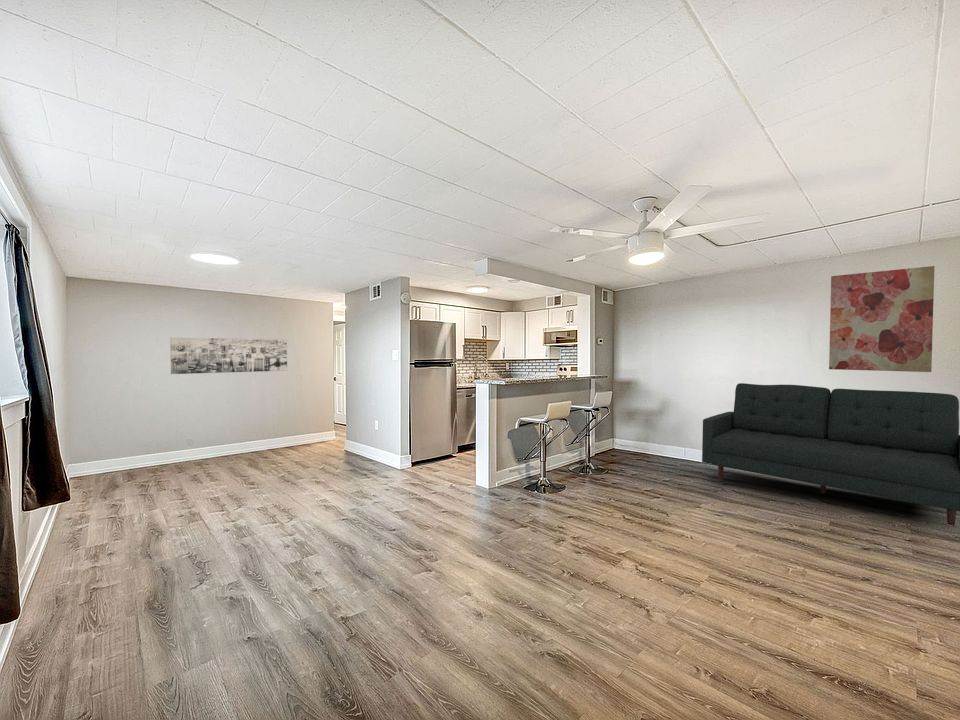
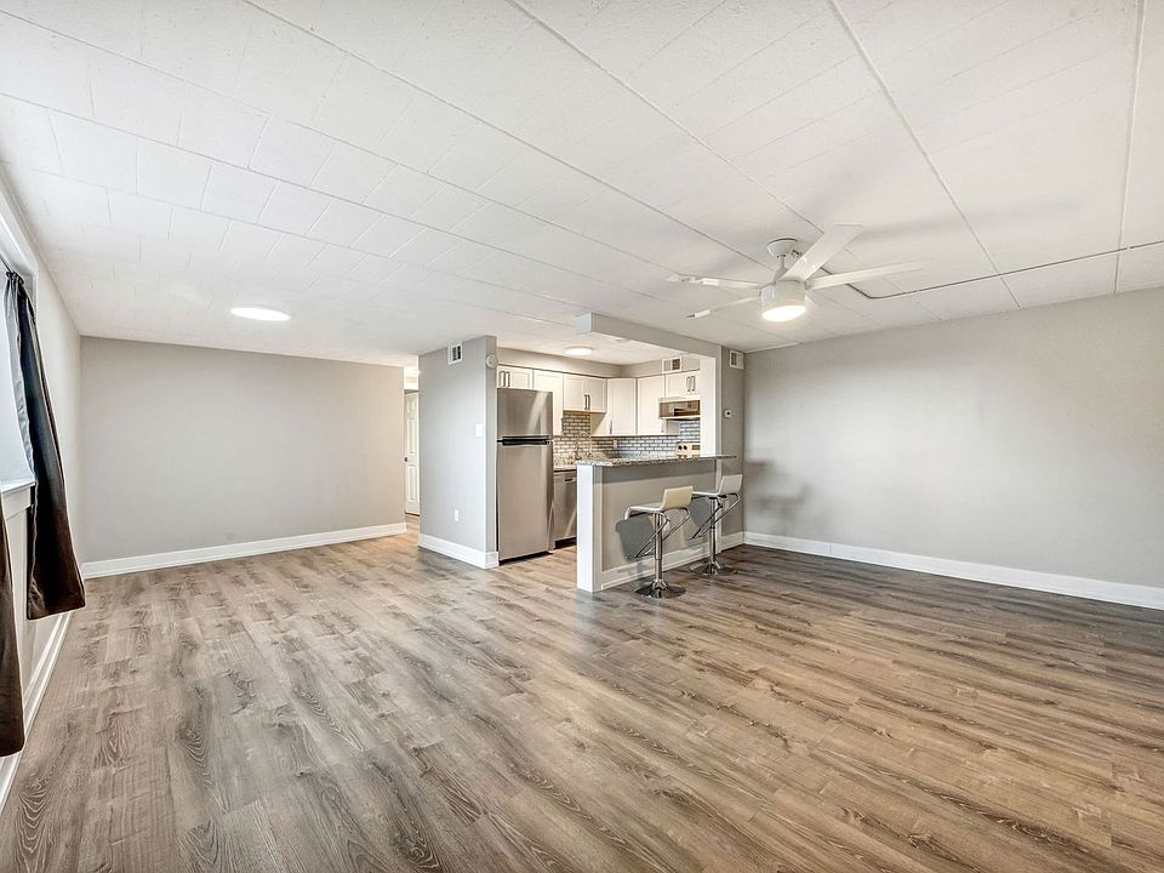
- wall art [169,336,288,375]
- sofa [701,382,960,527]
- wall art [828,265,936,373]
